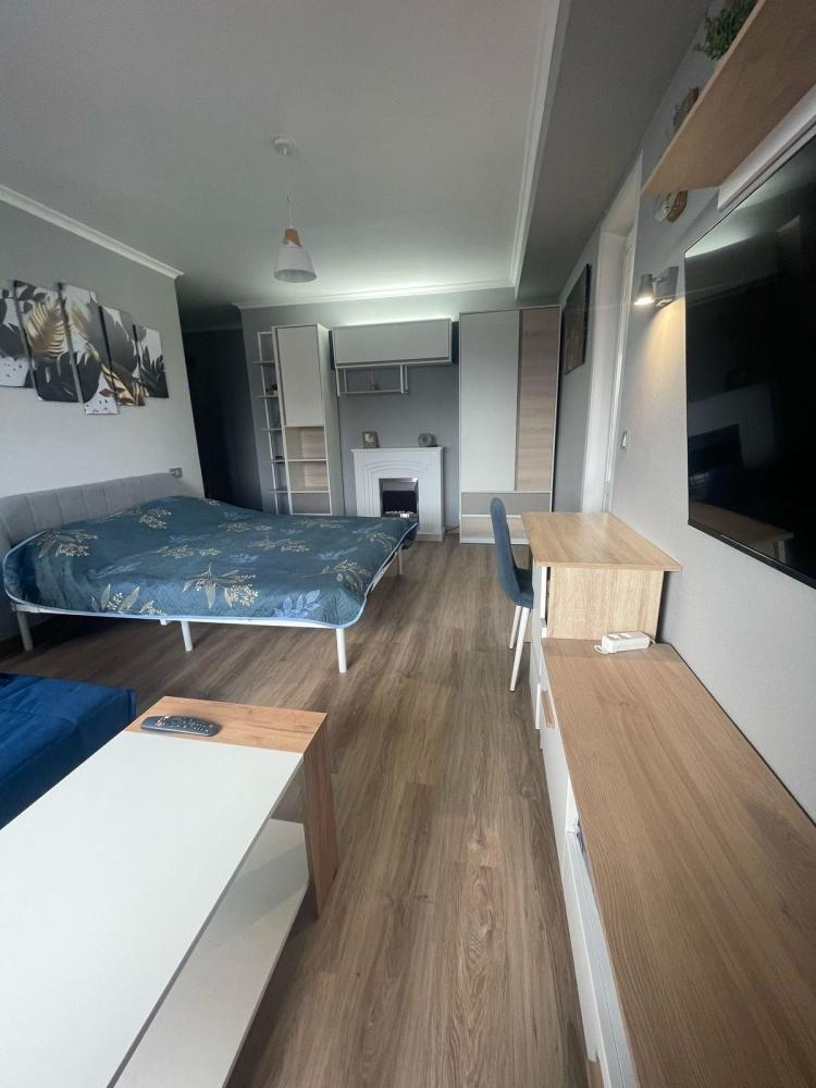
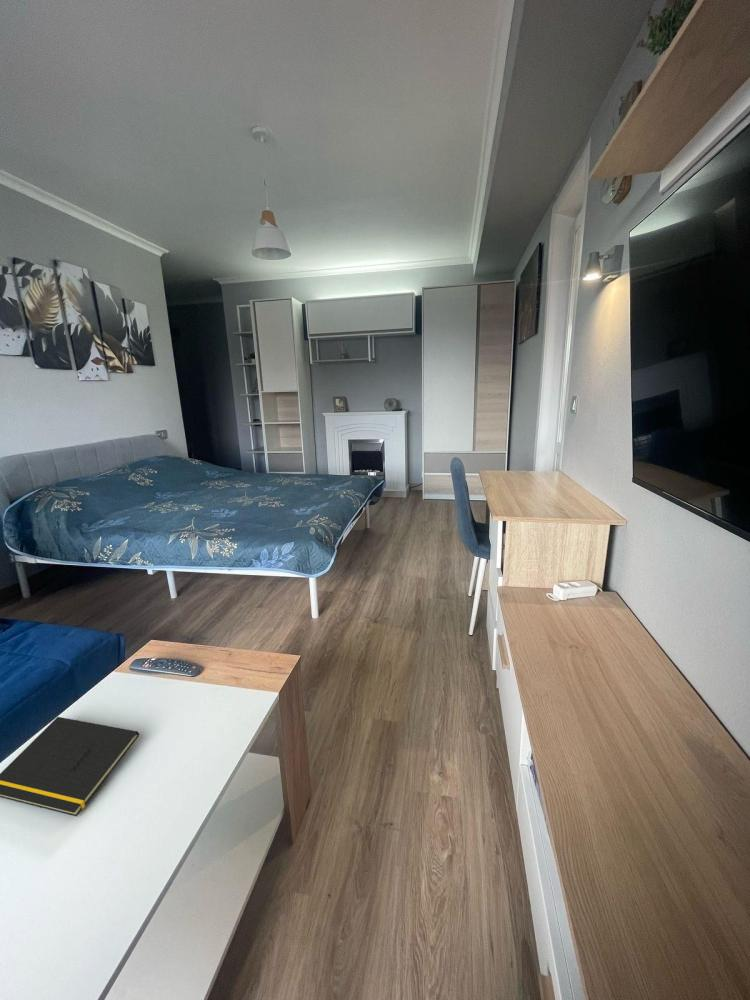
+ notepad [0,716,140,817]
